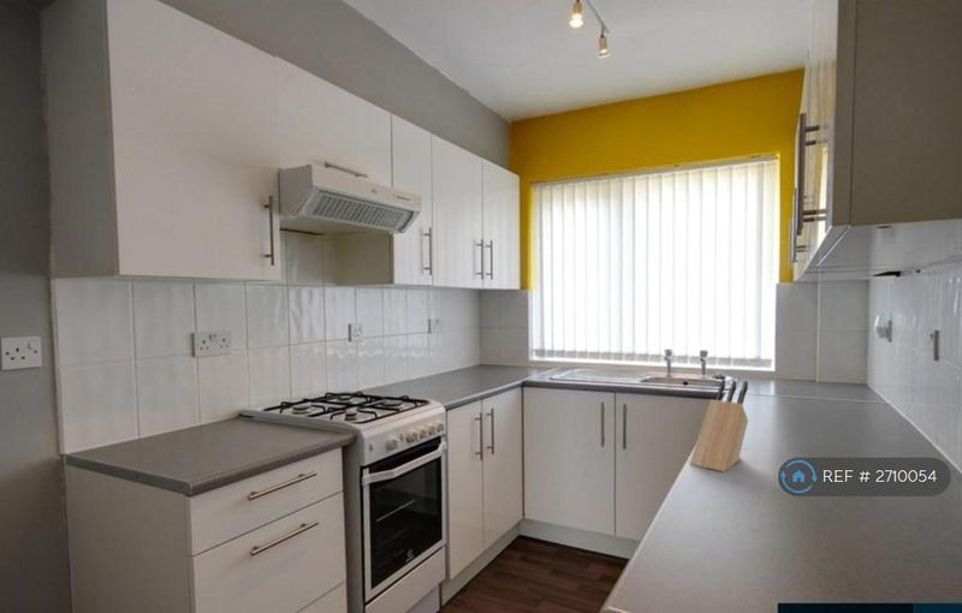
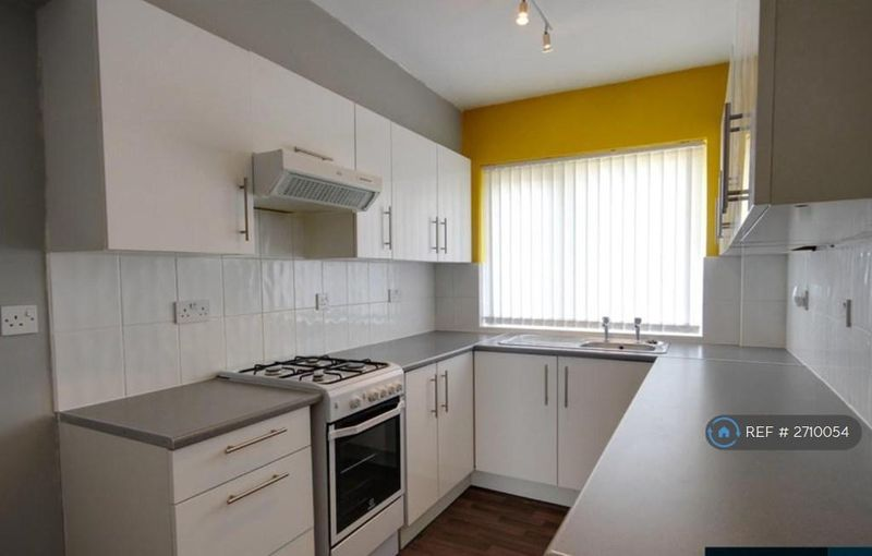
- knife block [689,379,749,474]
